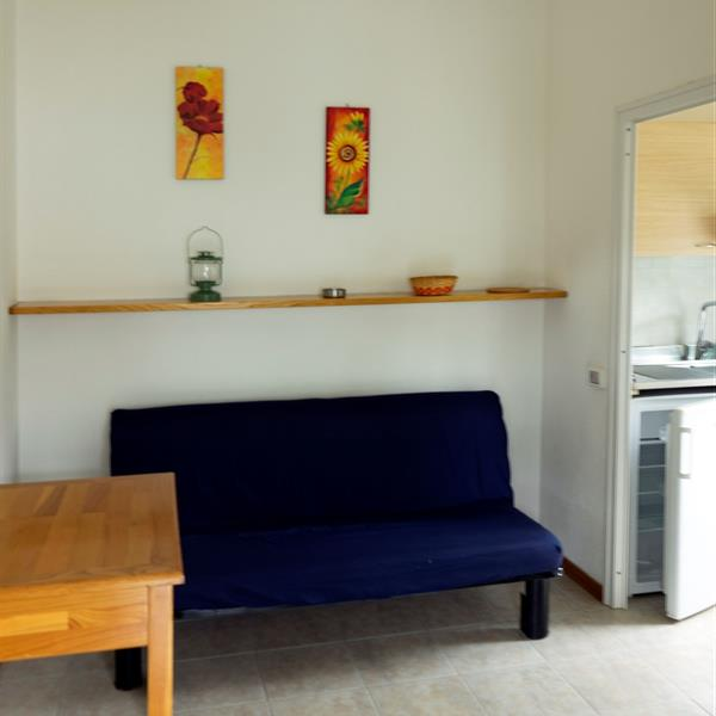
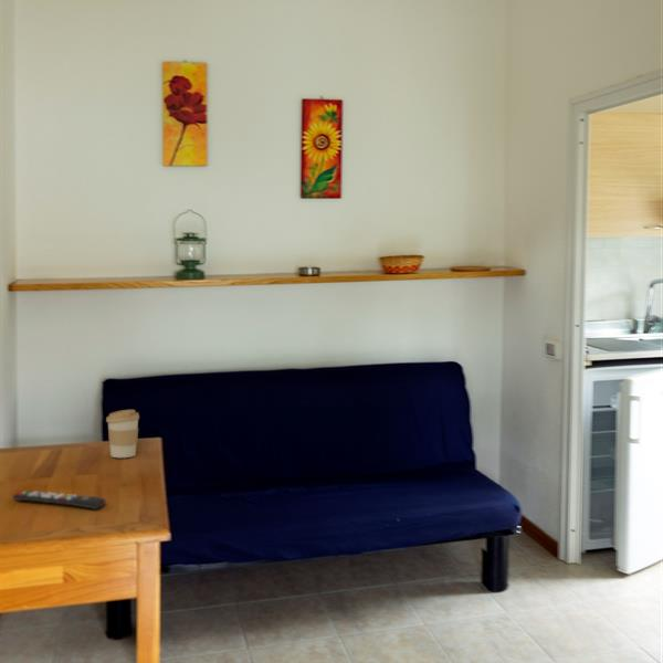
+ coffee cup [105,409,140,459]
+ remote control [12,490,107,511]
